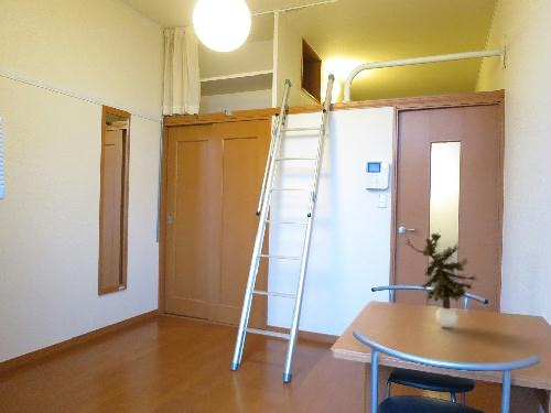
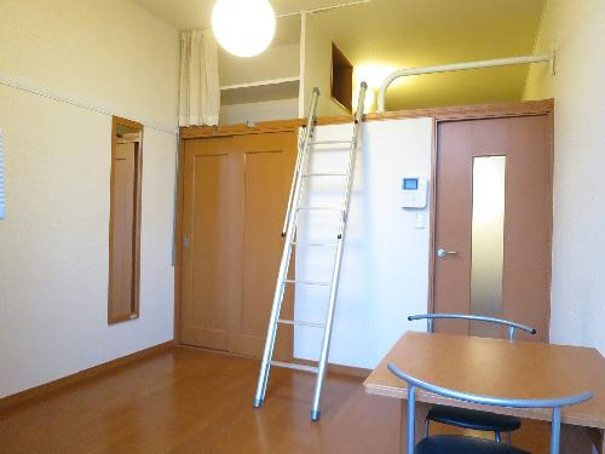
- potted plant [404,229,482,328]
